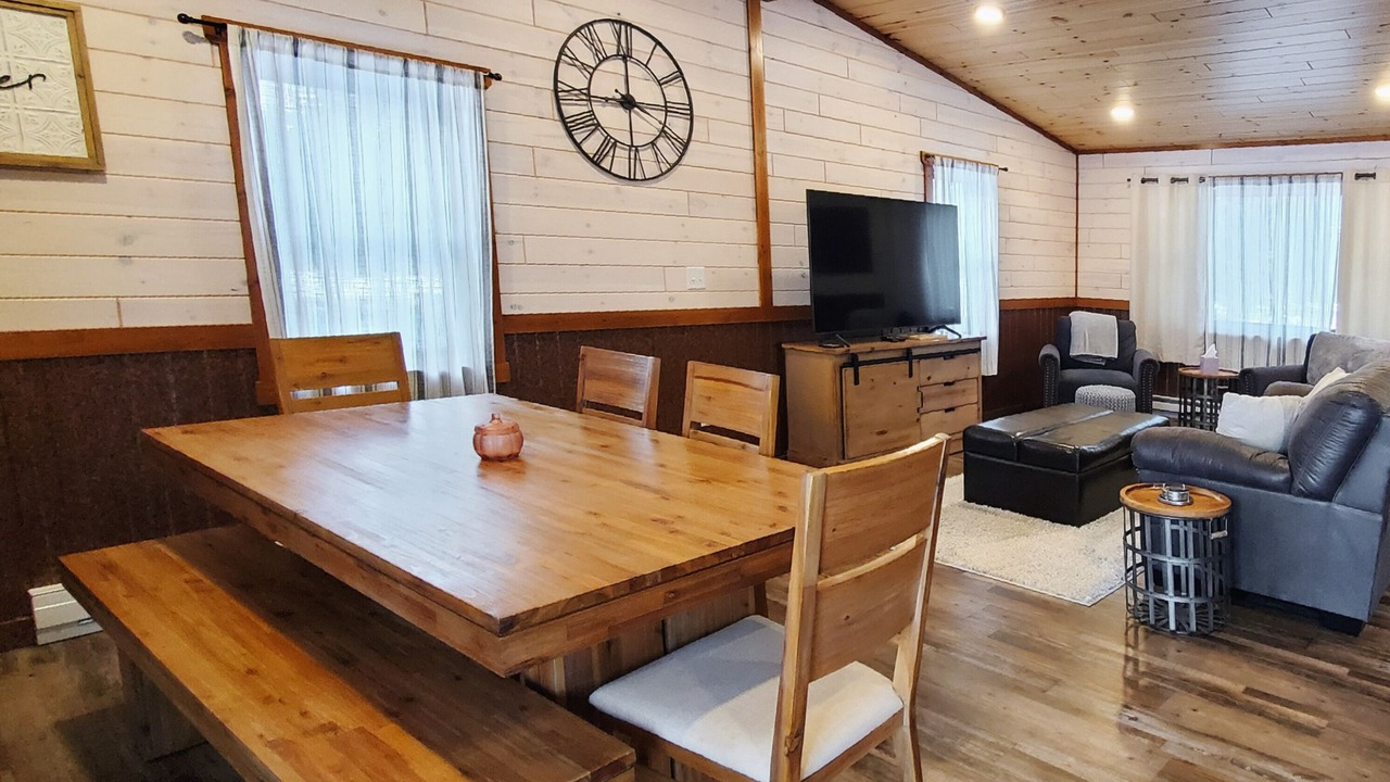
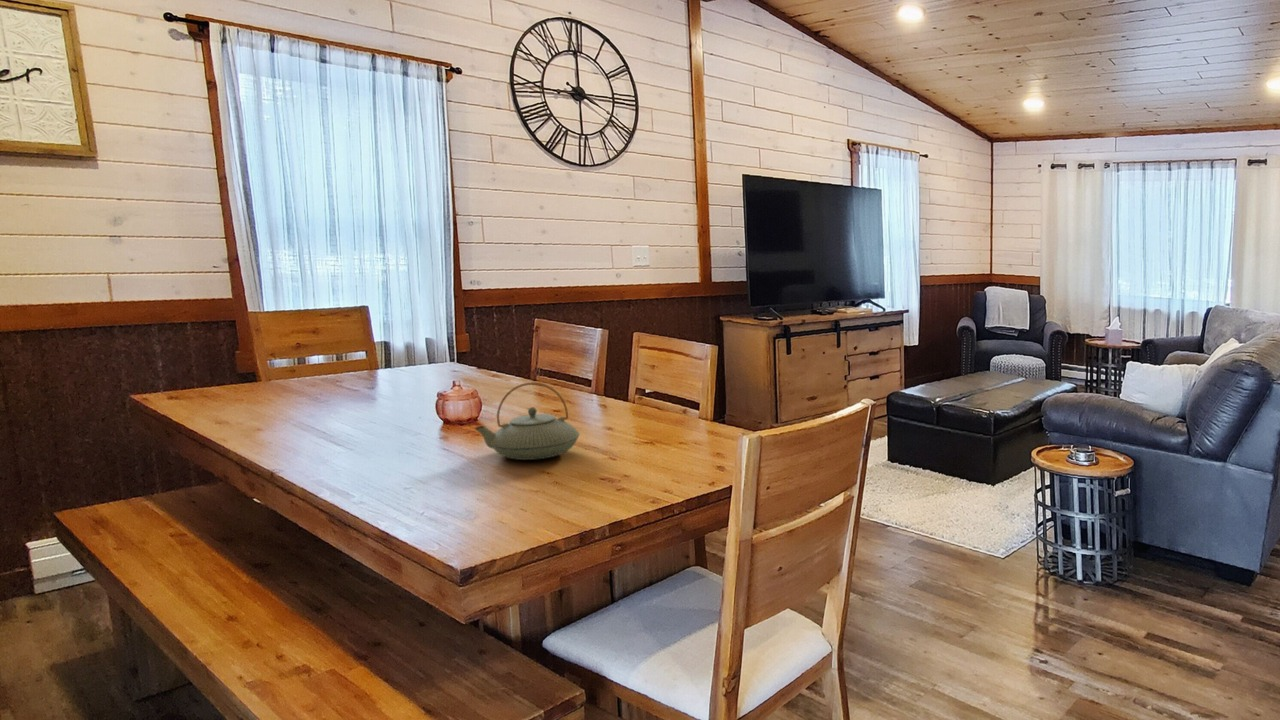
+ teapot [474,382,580,461]
